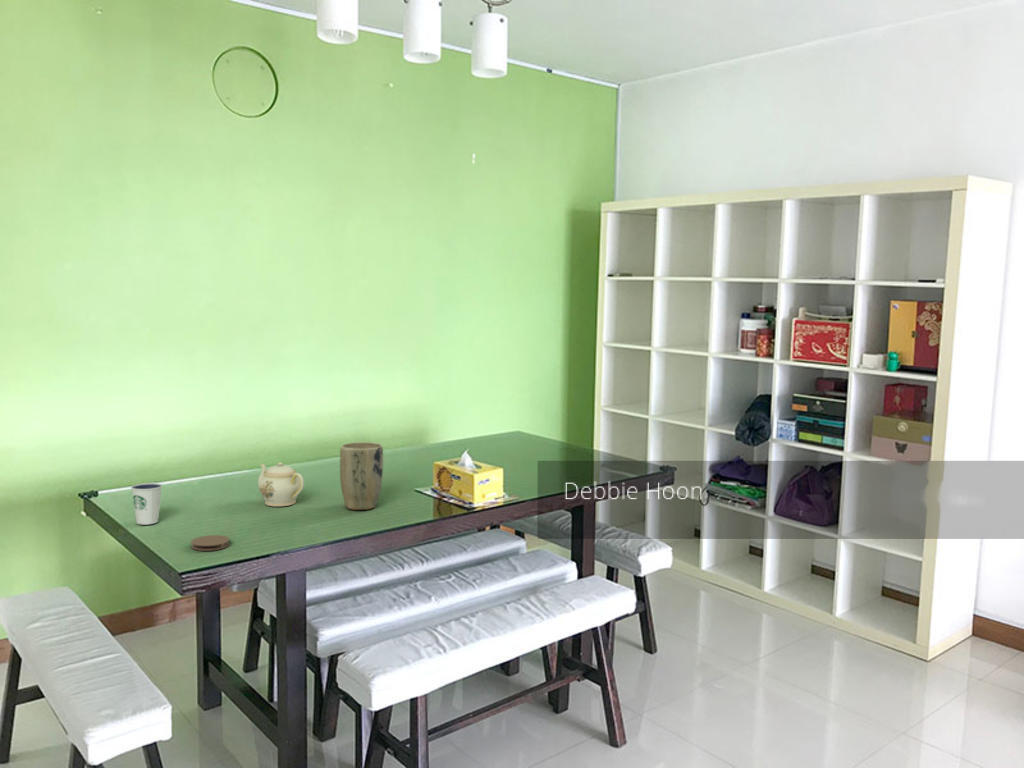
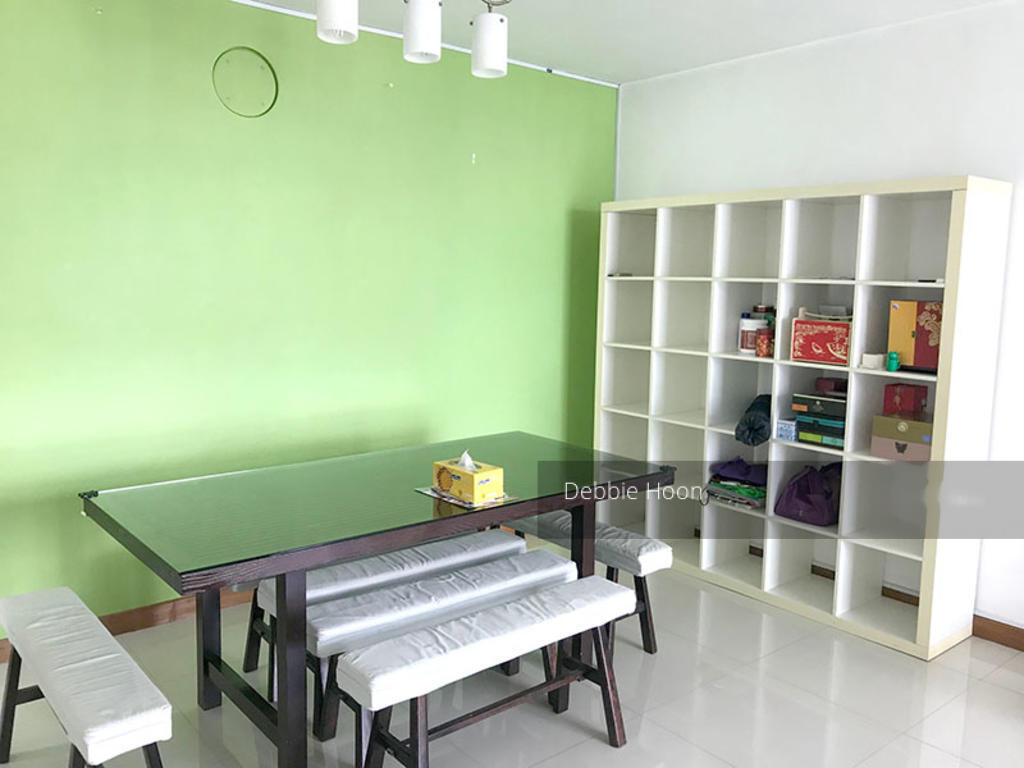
- coaster [190,534,231,552]
- plant pot [339,441,384,511]
- teapot [257,461,305,507]
- dixie cup [130,482,163,526]
